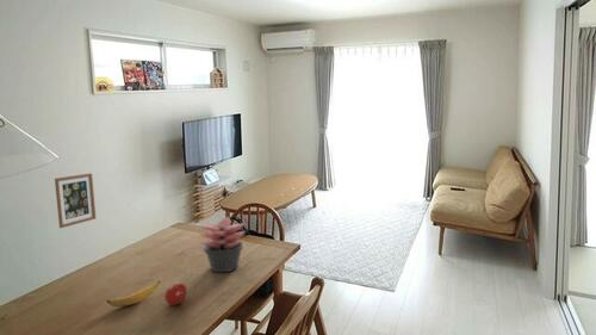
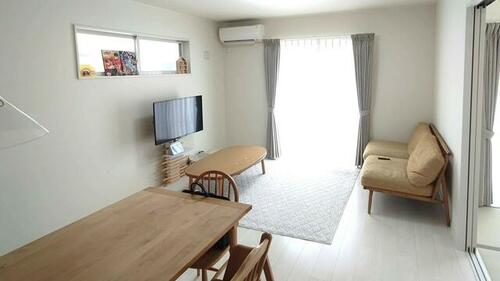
- wall art [54,172,97,229]
- succulent plant [198,216,247,273]
- banana [105,280,161,308]
- fruit [163,283,188,306]
